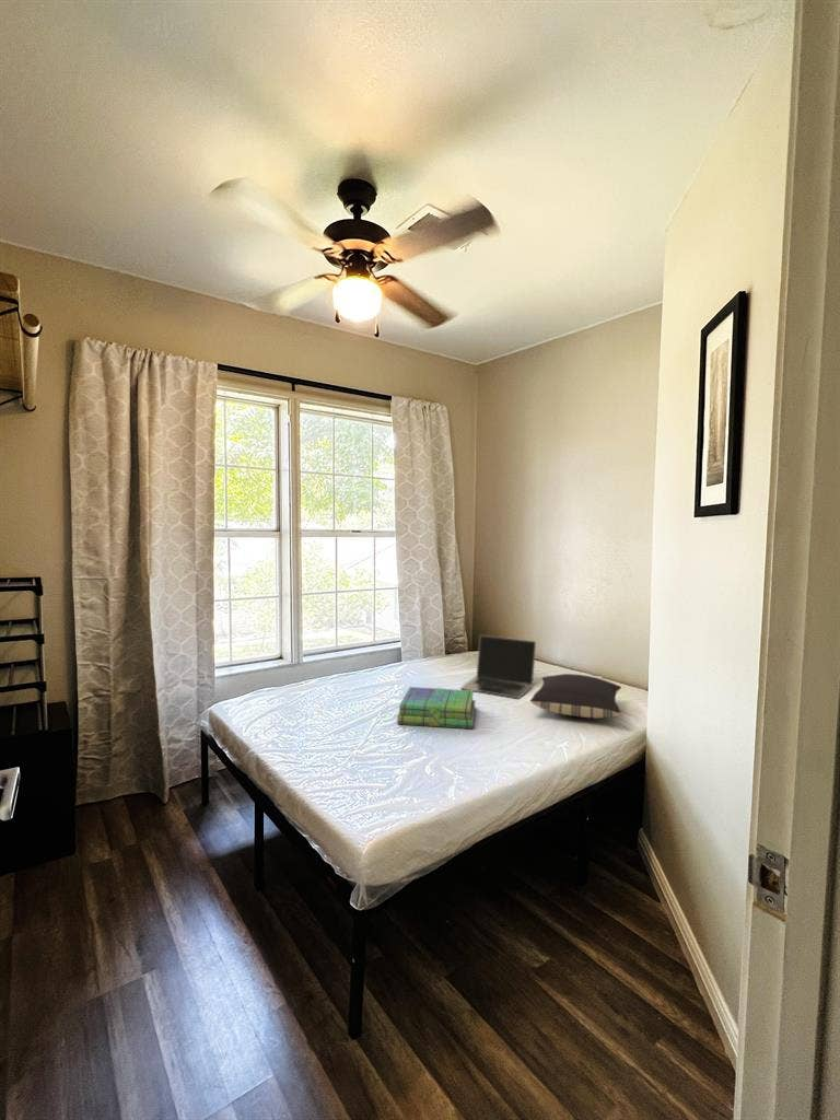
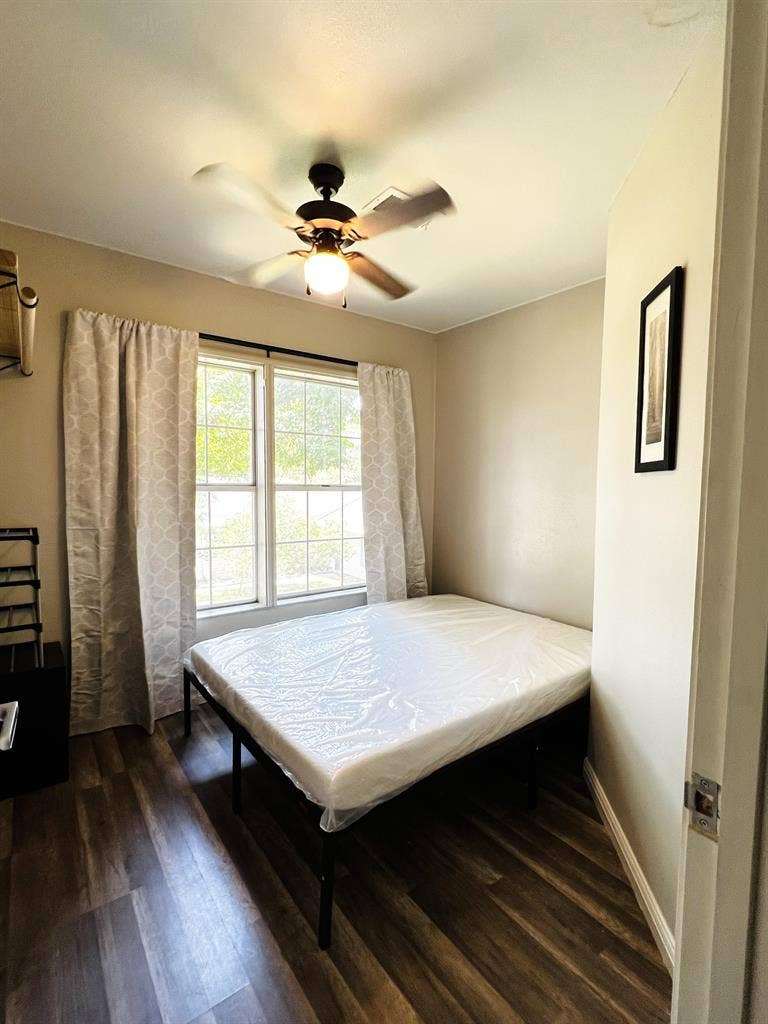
- laptop [459,634,537,700]
- stack of books [396,686,477,730]
- pillow [529,673,622,719]
